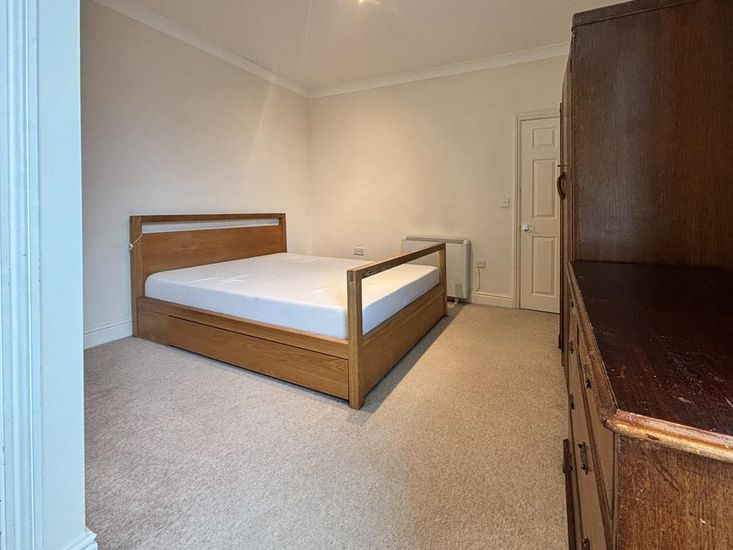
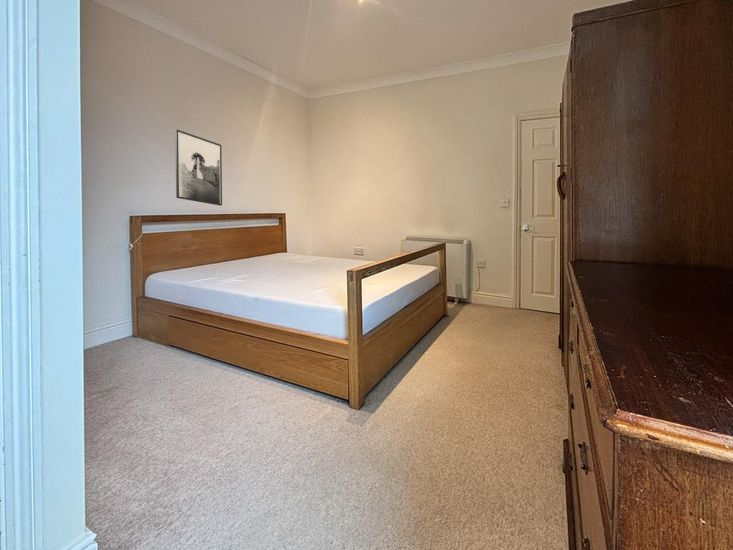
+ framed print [174,128,223,207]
